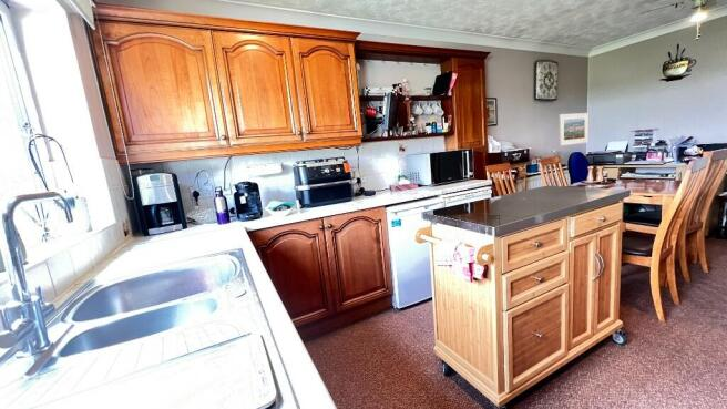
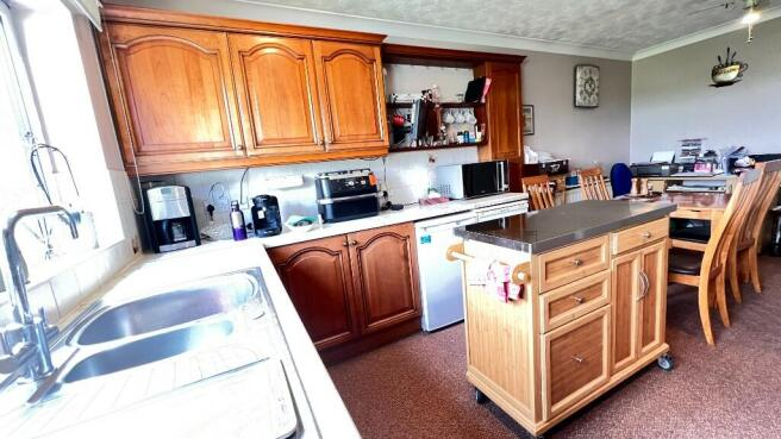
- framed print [559,112,590,146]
